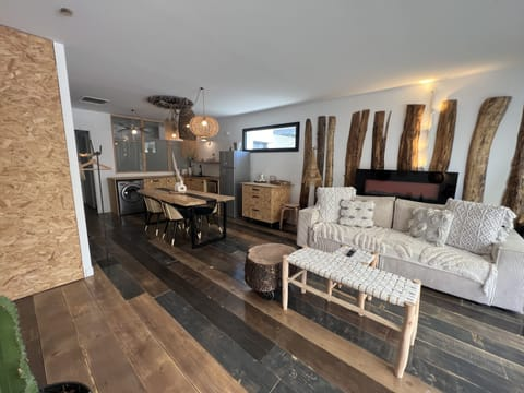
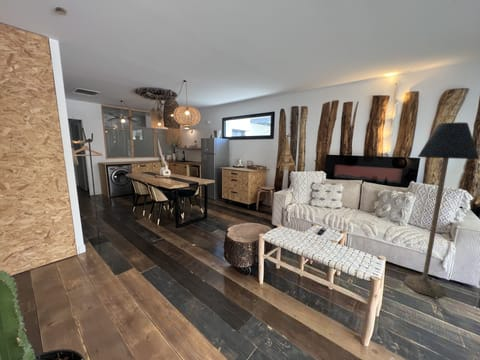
+ floor lamp [403,121,480,299]
